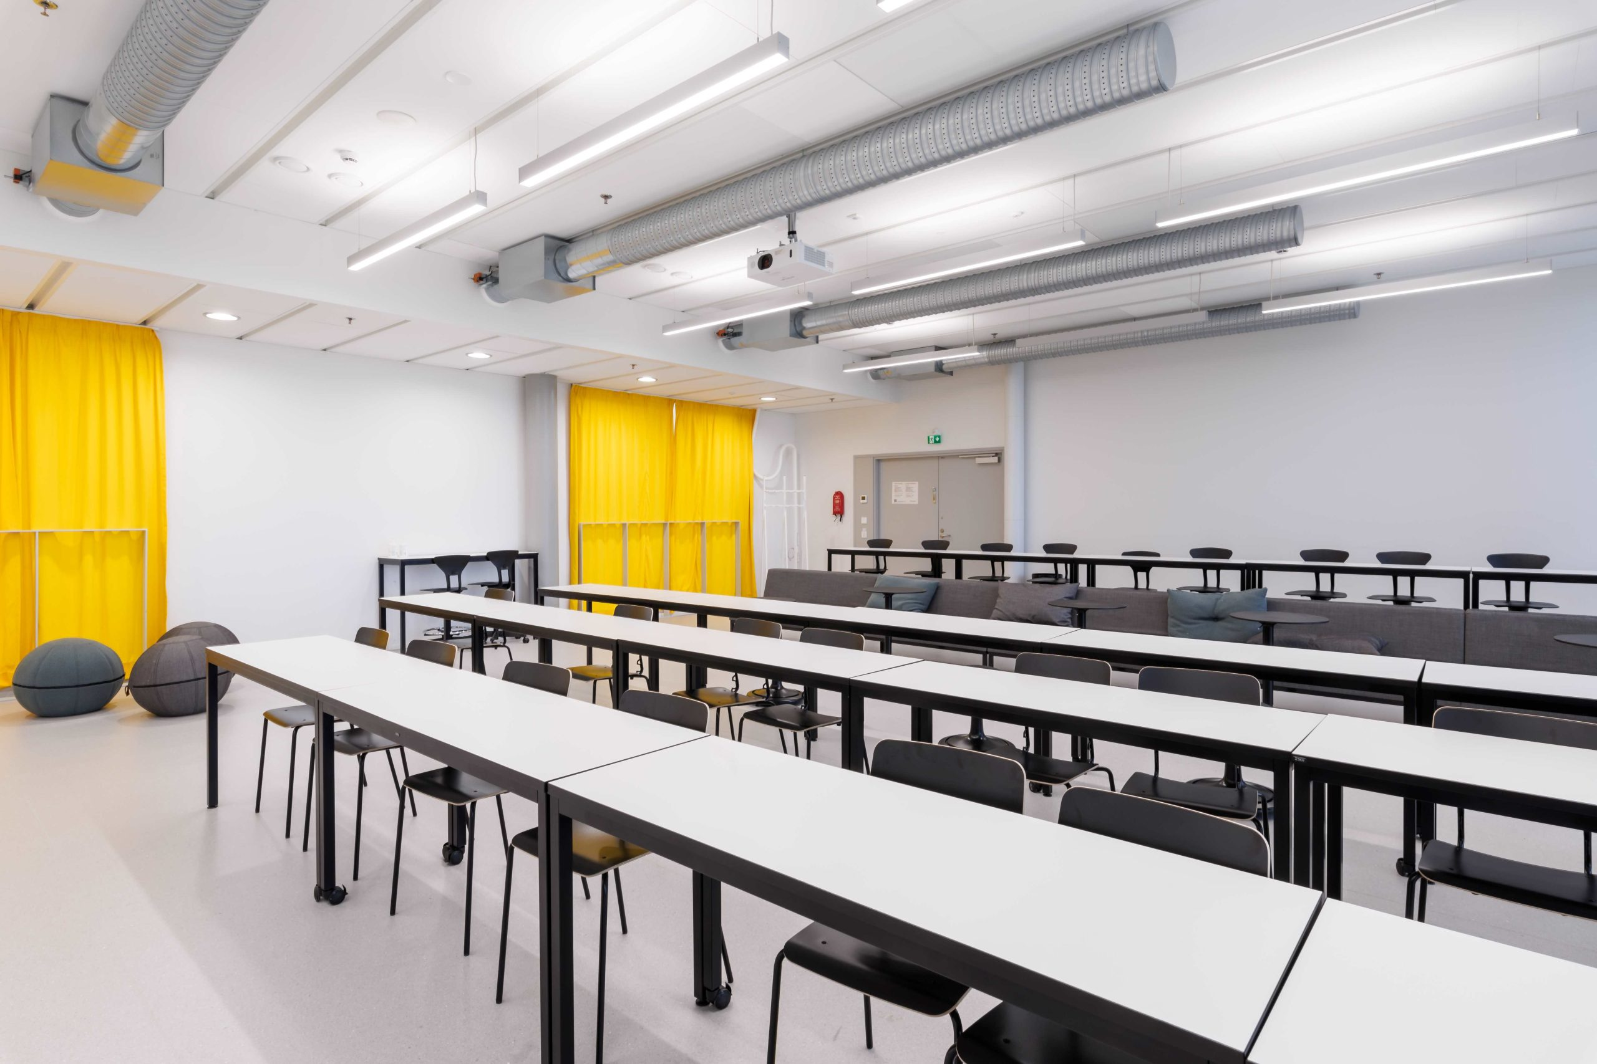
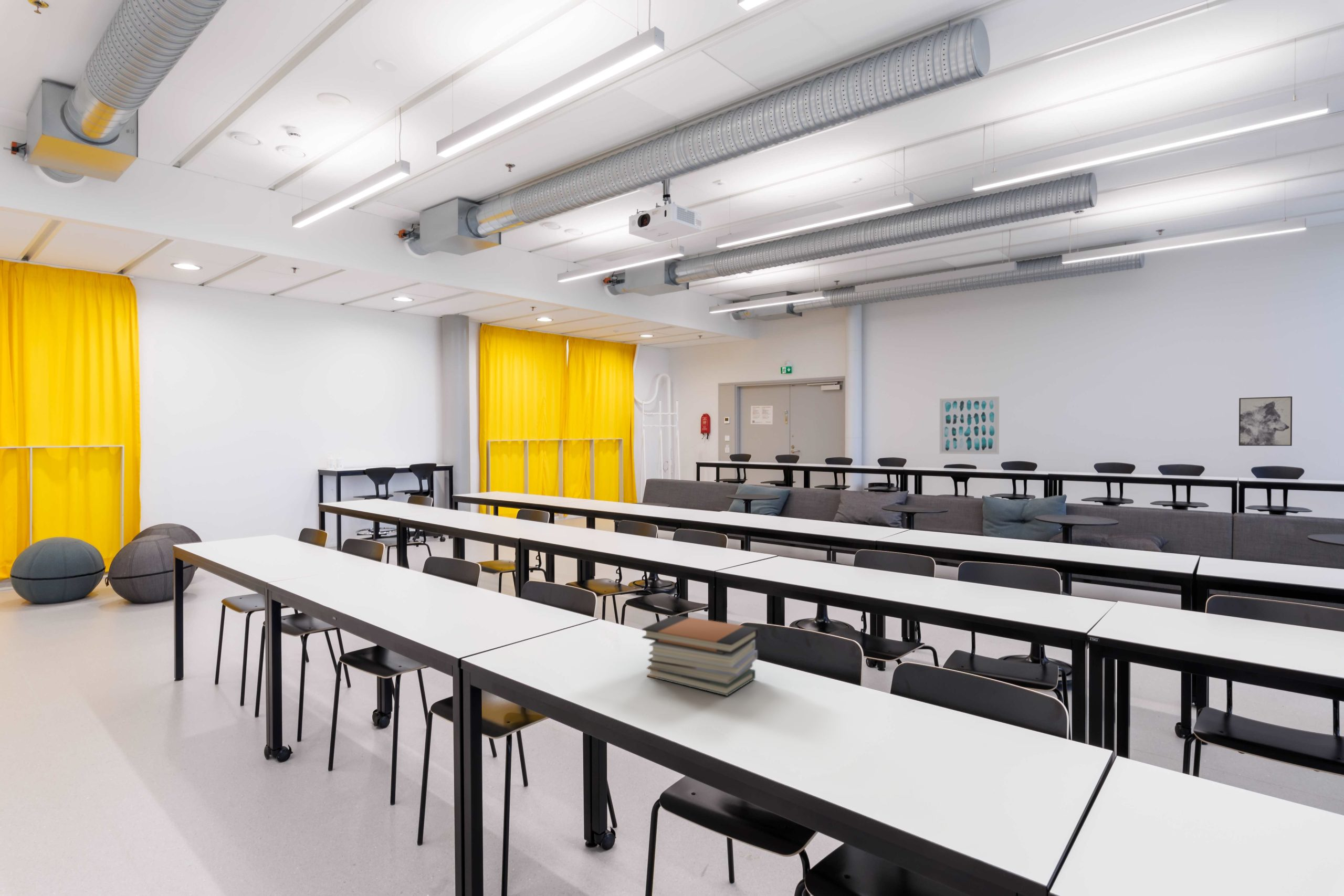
+ book stack [642,615,759,697]
+ wall art [939,396,1000,455]
+ wall art [1238,396,1293,446]
